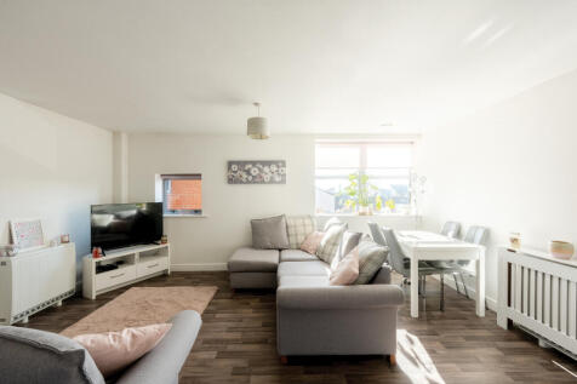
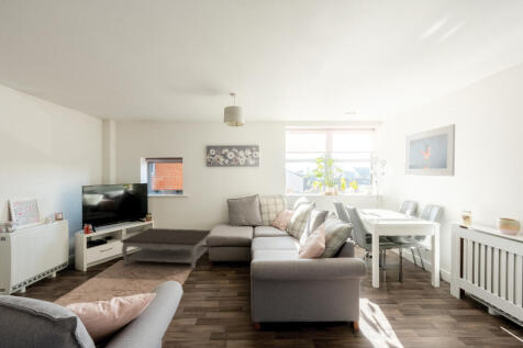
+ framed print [403,123,456,177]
+ coffee table [120,227,212,270]
